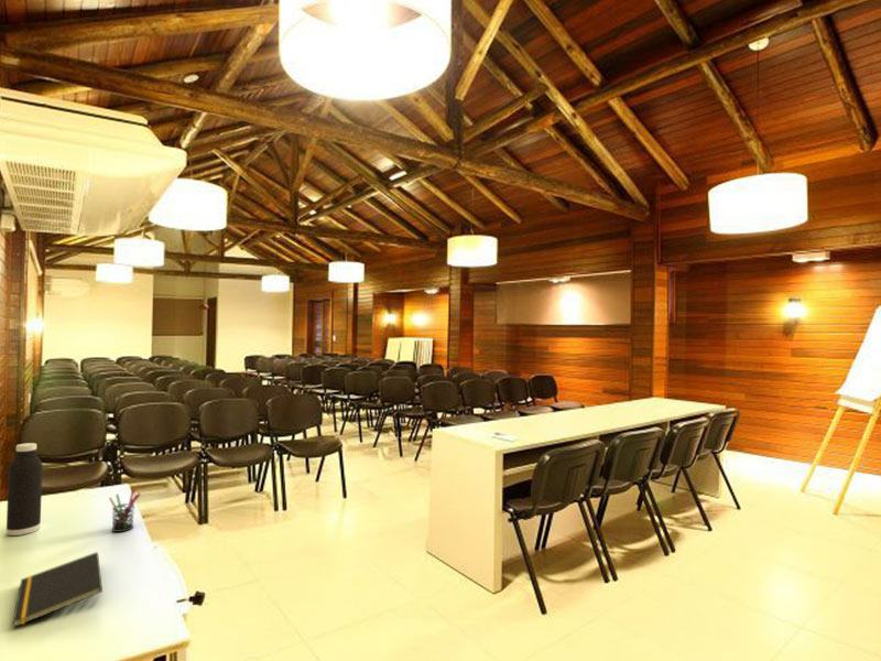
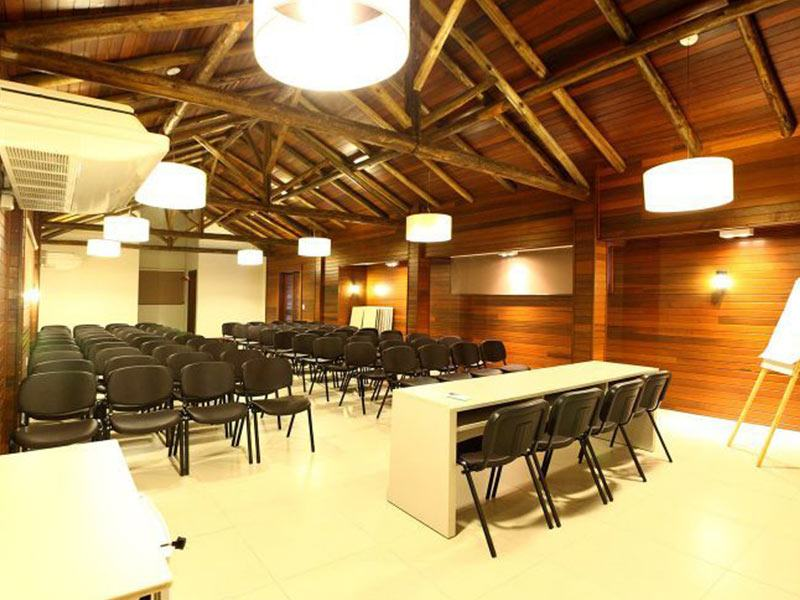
- notepad [12,551,104,628]
- pen holder [108,487,141,533]
- water bottle [6,442,44,537]
